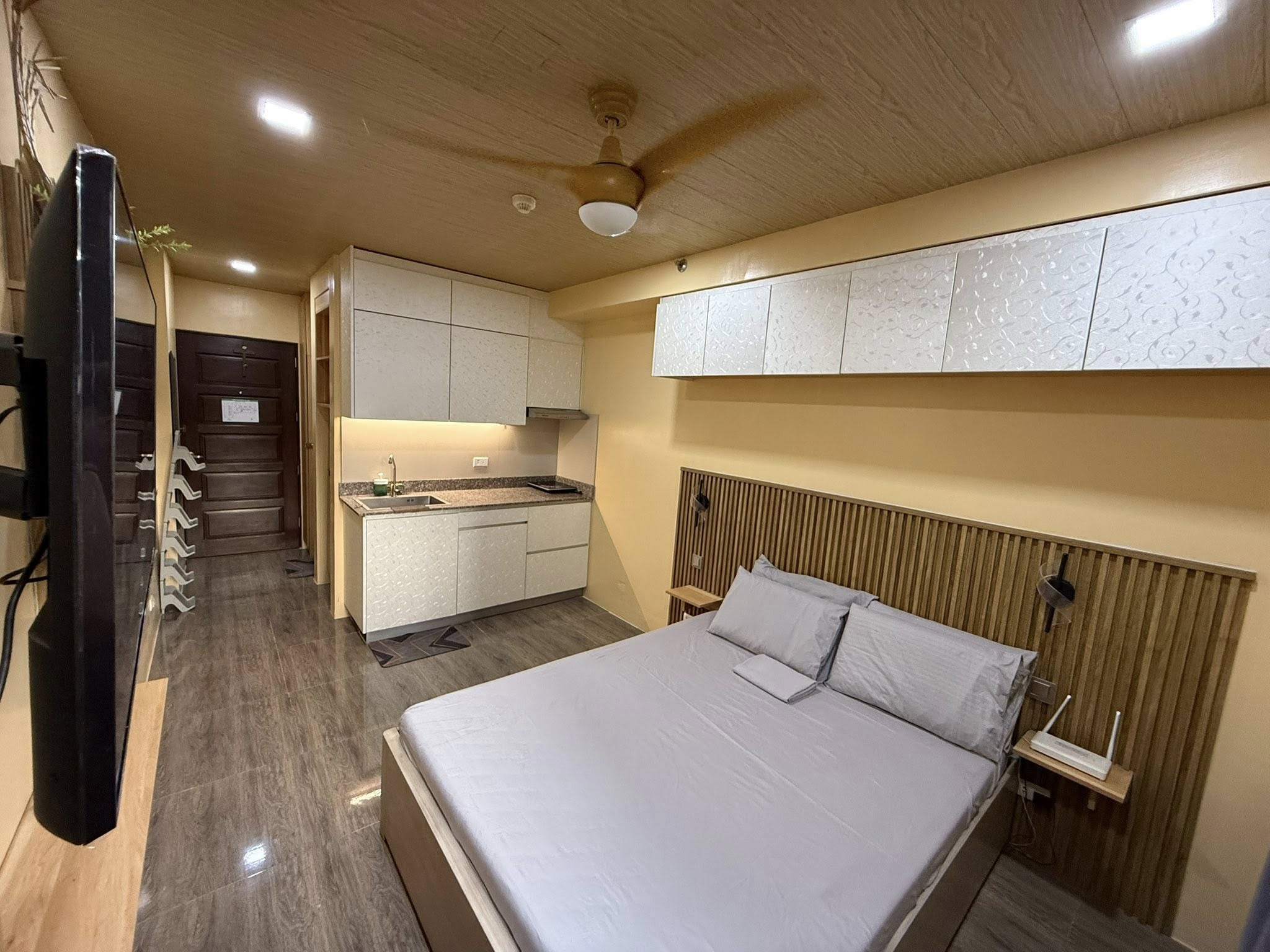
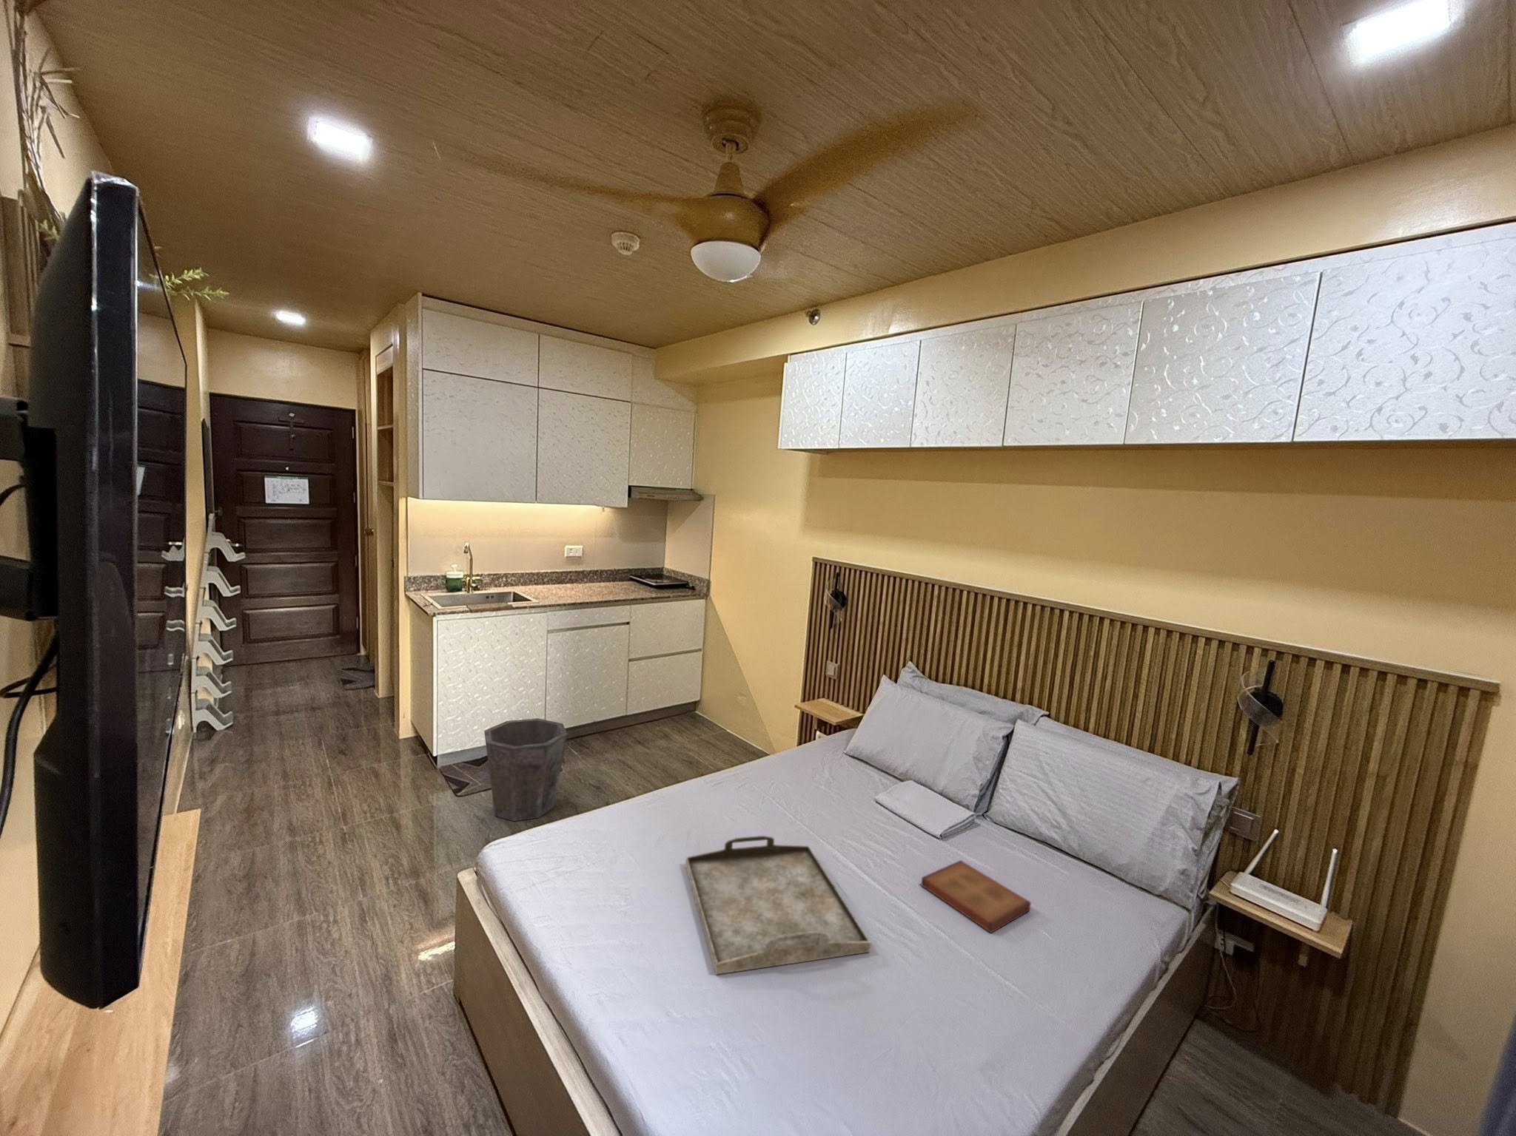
+ waste bin [483,717,568,822]
+ serving tray [685,835,871,976]
+ book [920,859,1031,934]
